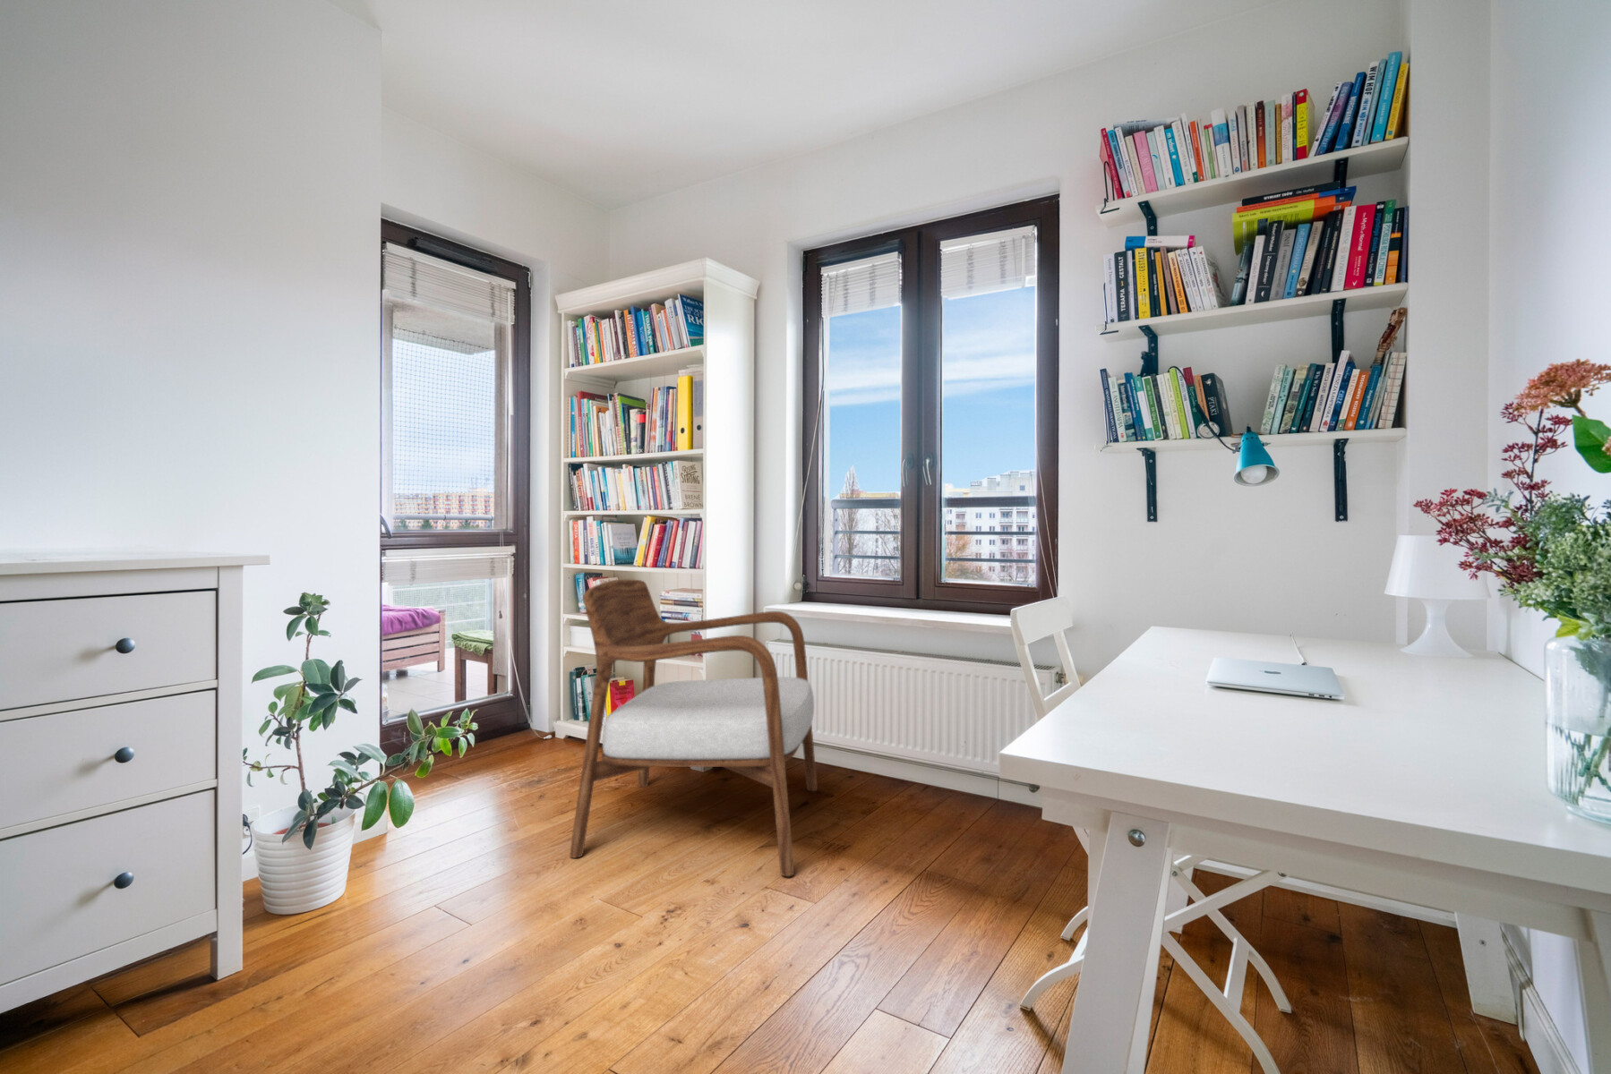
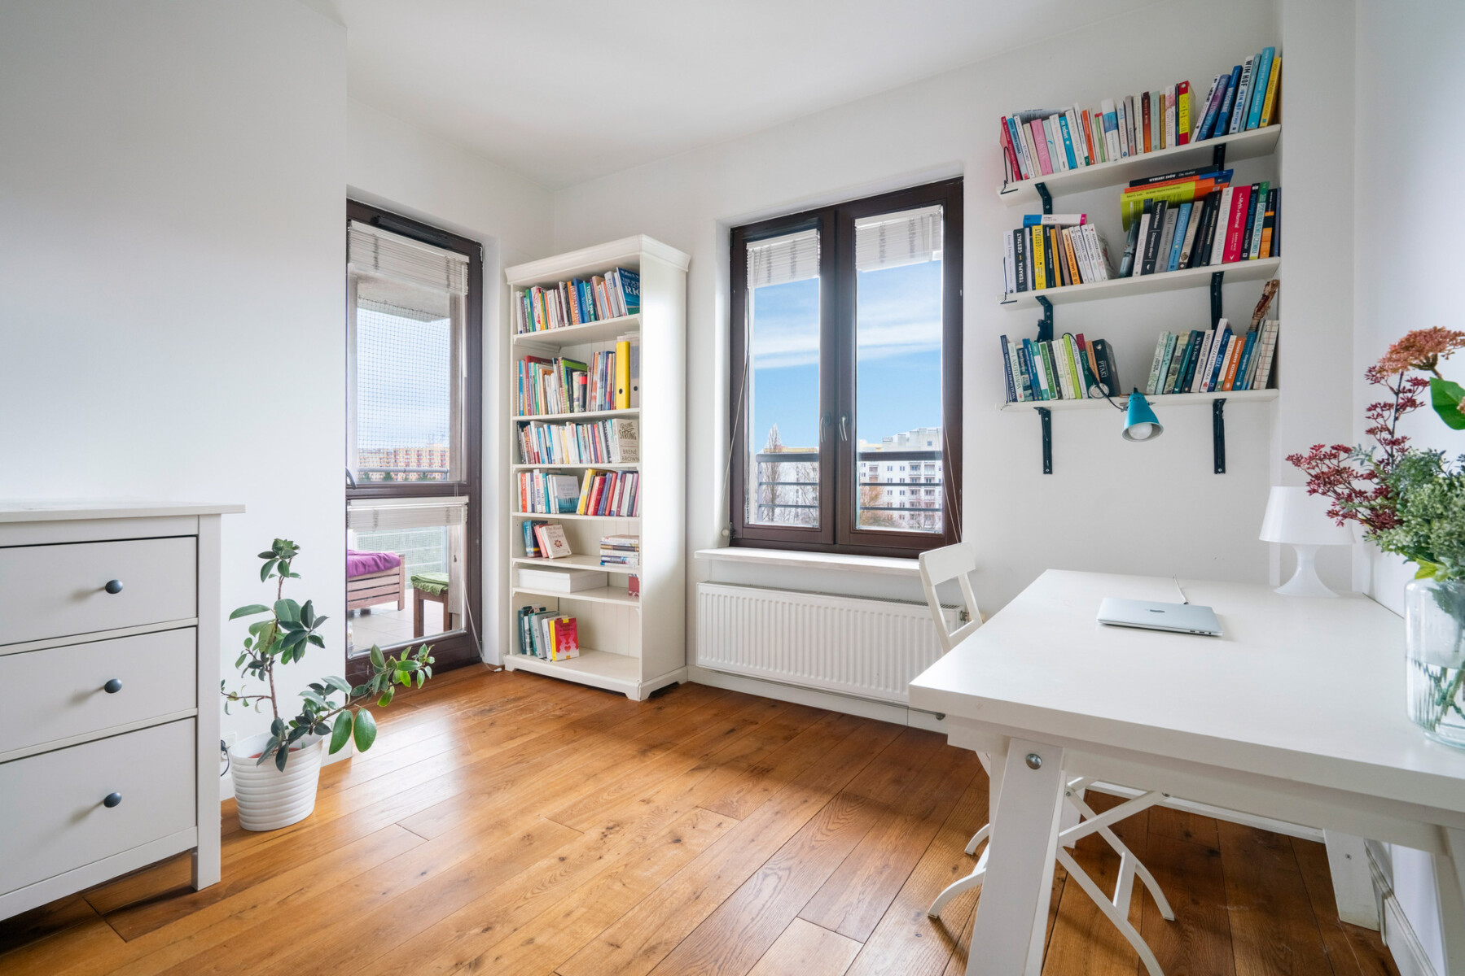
- armchair [568,579,819,877]
